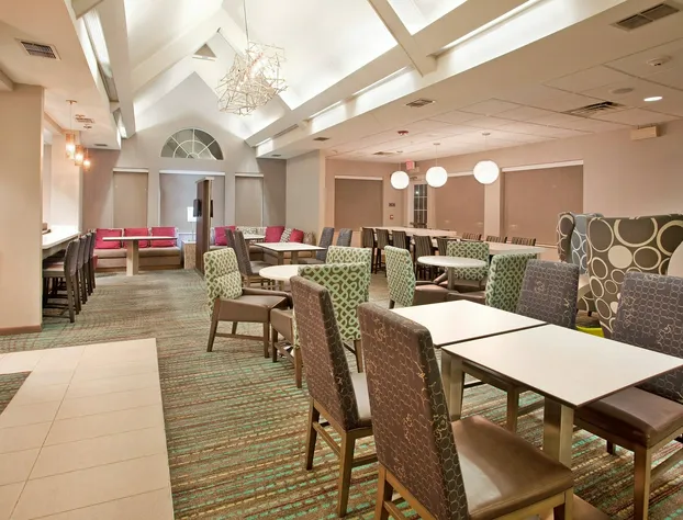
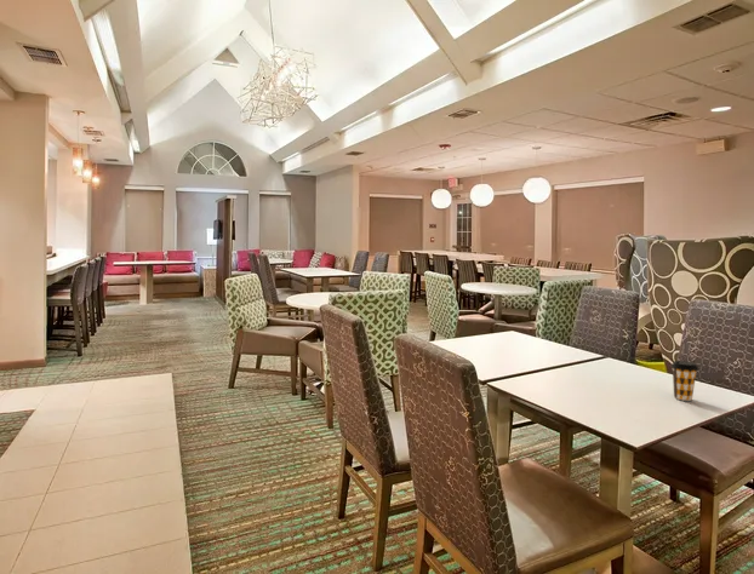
+ coffee cup [669,360,699,402]
